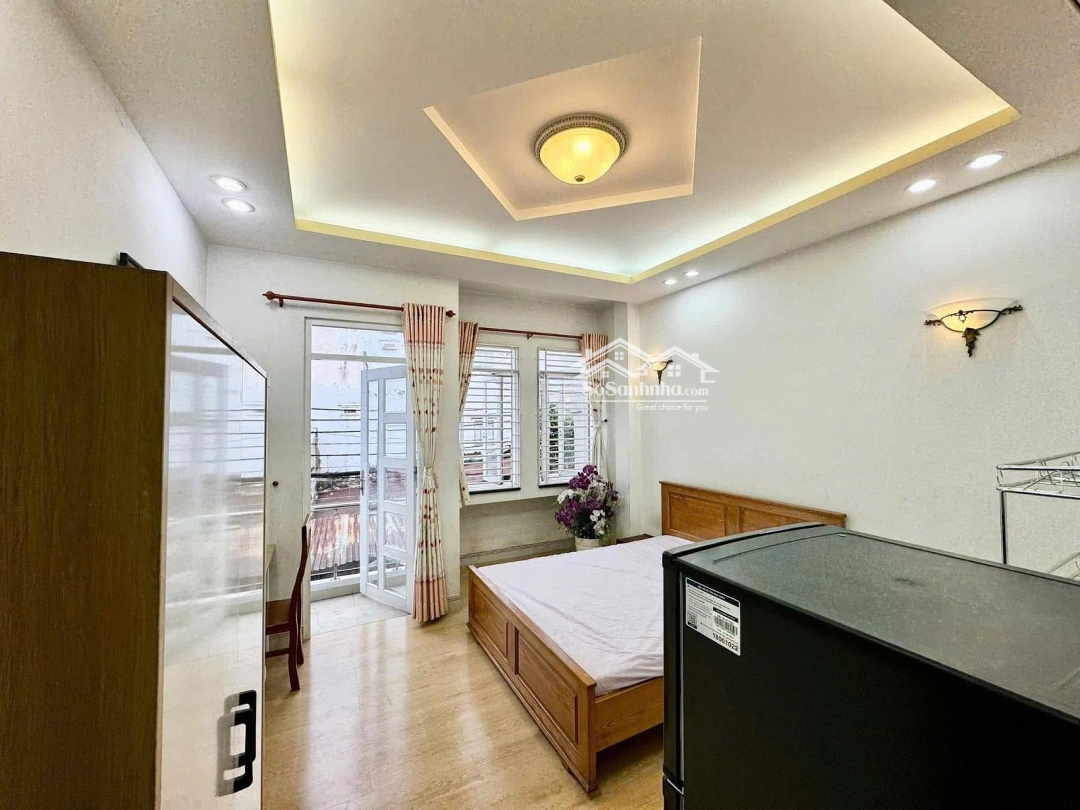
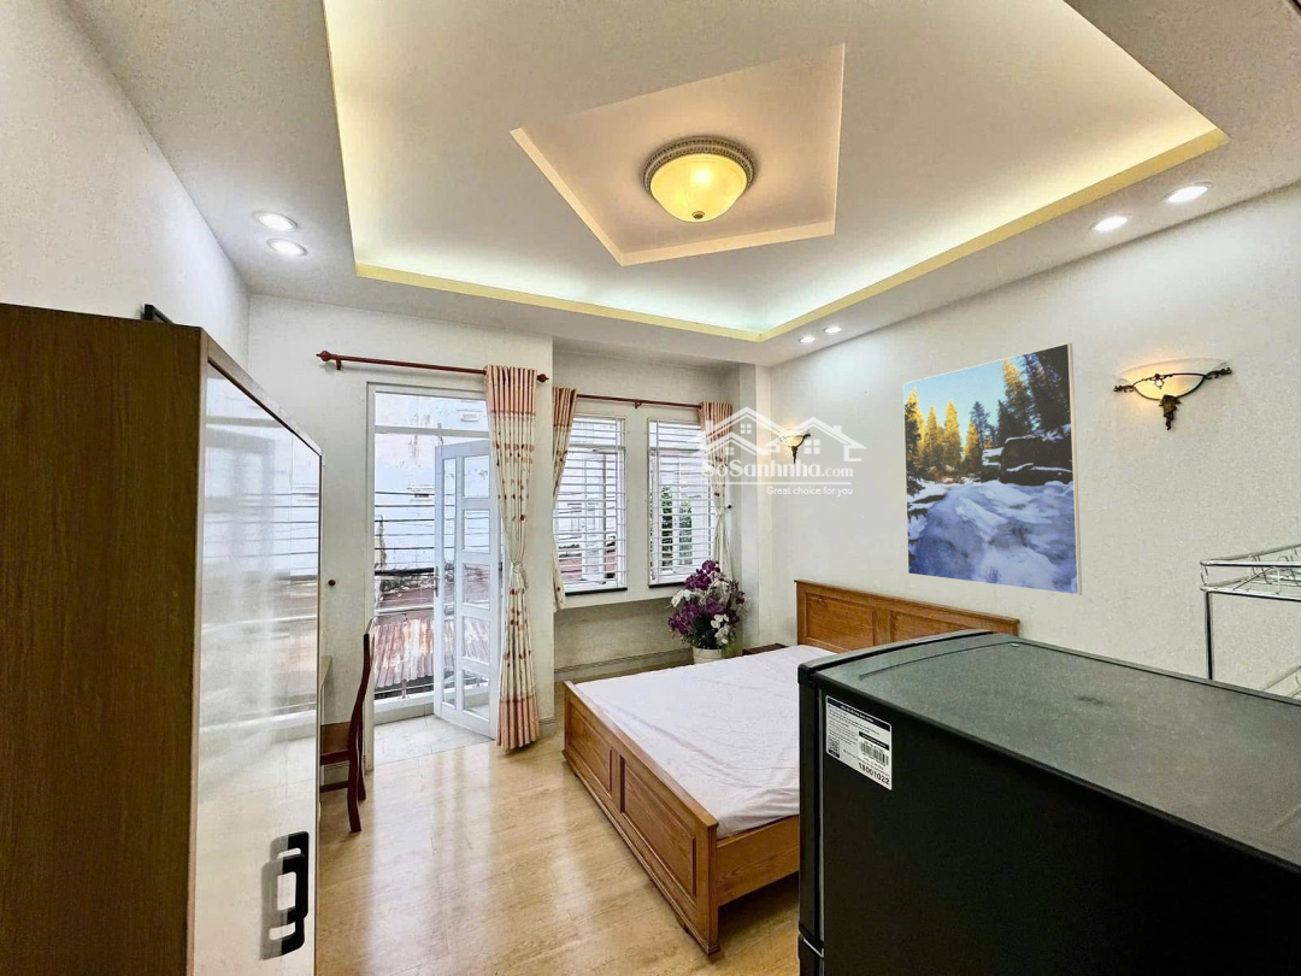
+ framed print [902,342,1083,596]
